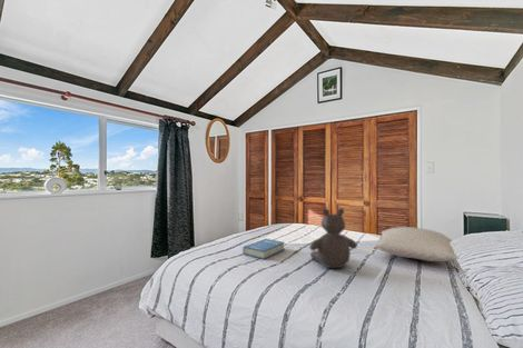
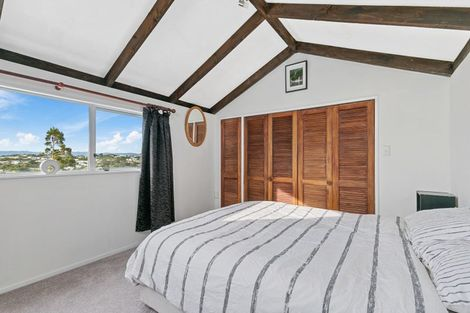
- teddy bear [308,207,358,269]
- hardback book [241,238,286,260]
- pillow [373,226,460,262]
